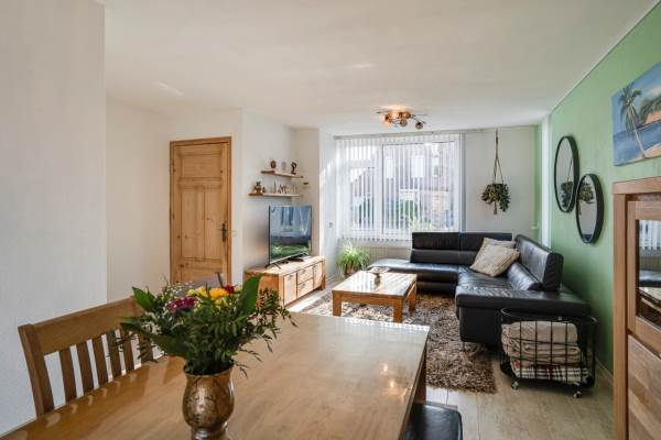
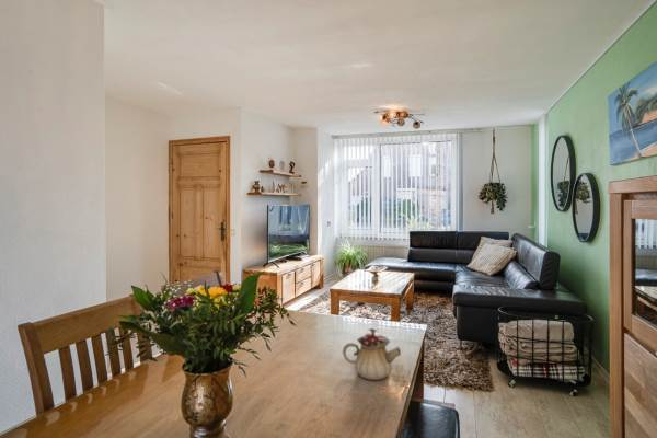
+ teapot [342,326,402,381]
